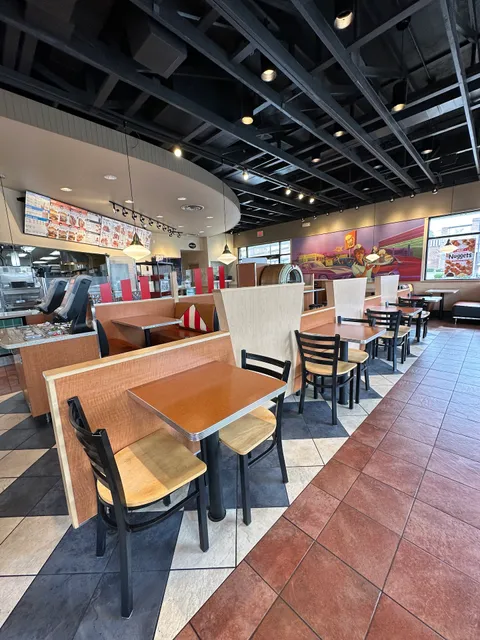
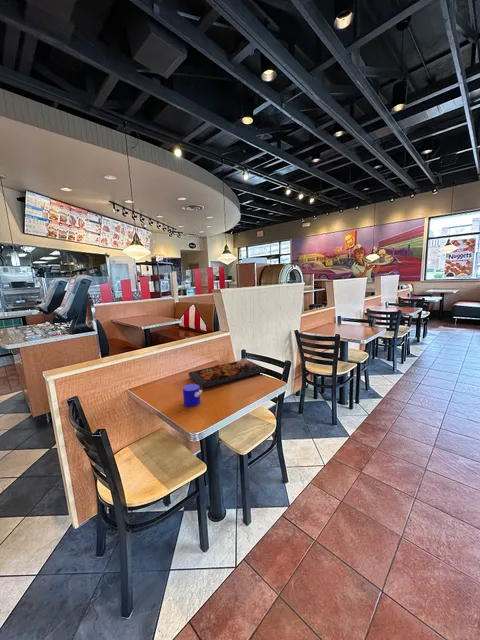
+ cup [182,383,203,408]
+ food tray [188,356,267,390]
